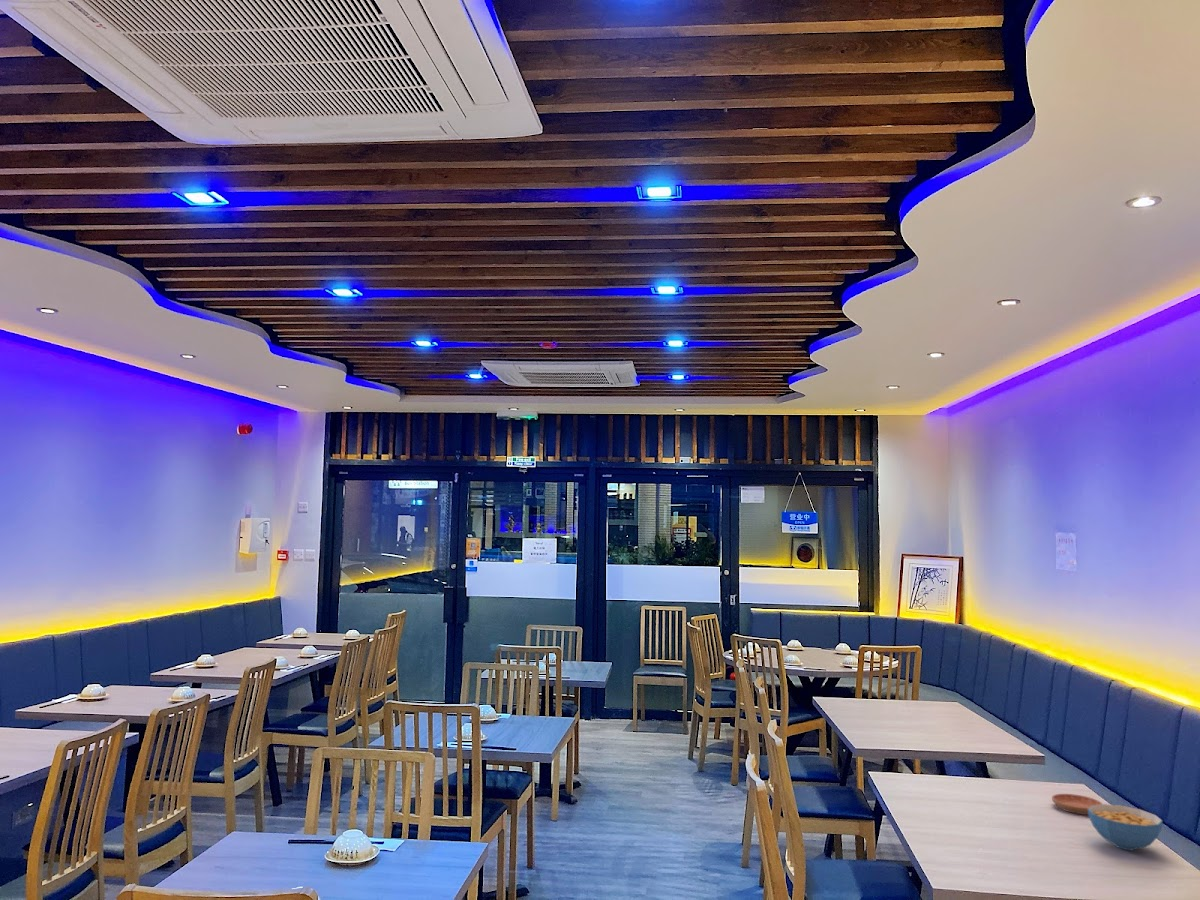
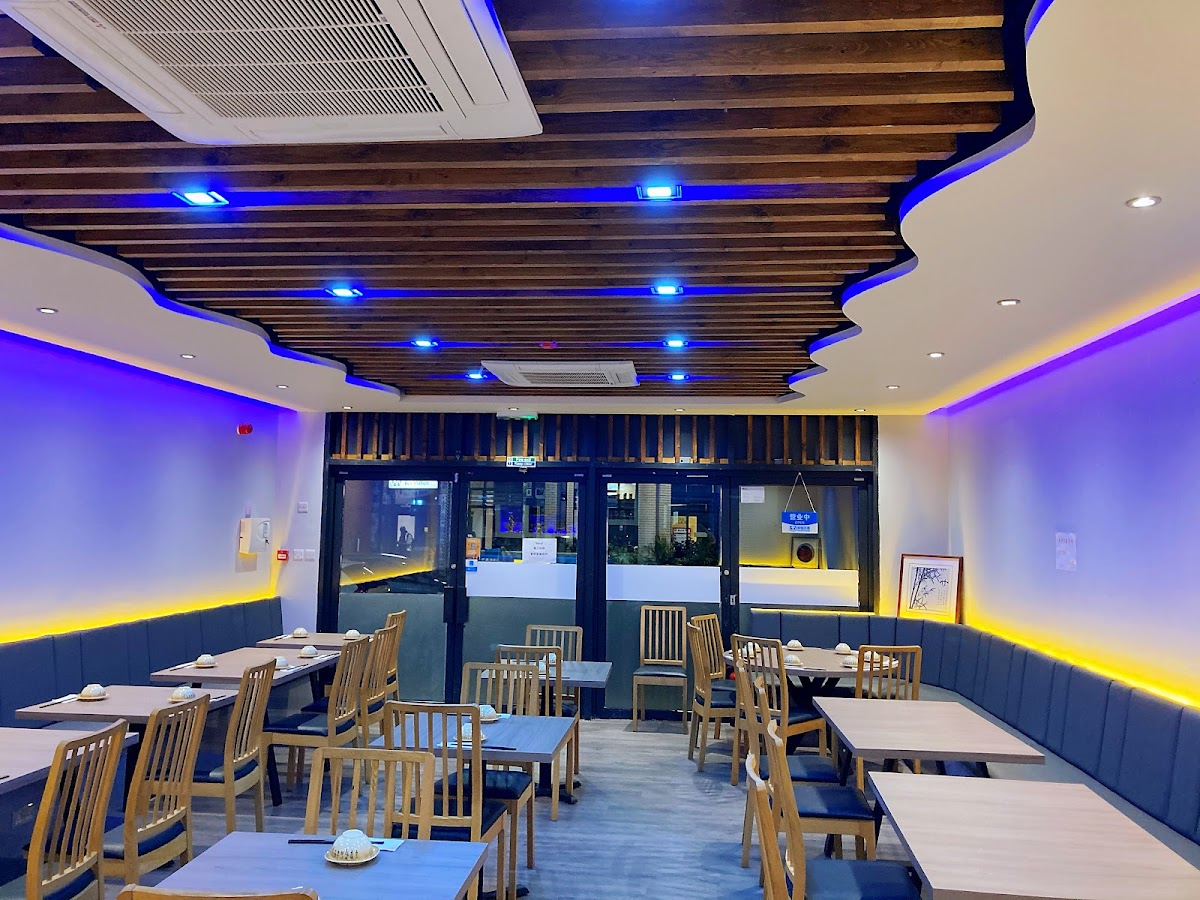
- cereal bowl [1088,803,1164,851]
- saucer [1051,793,1103,816]
